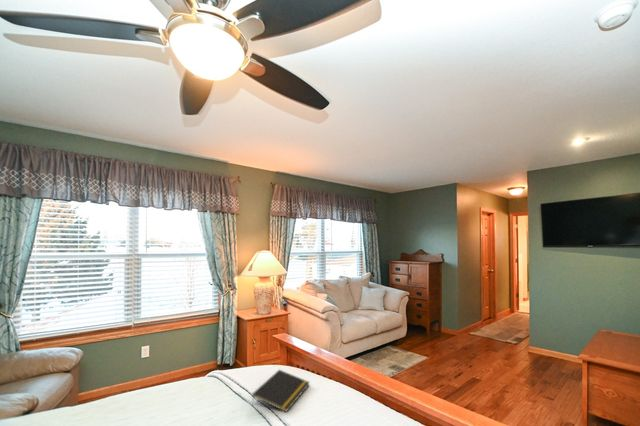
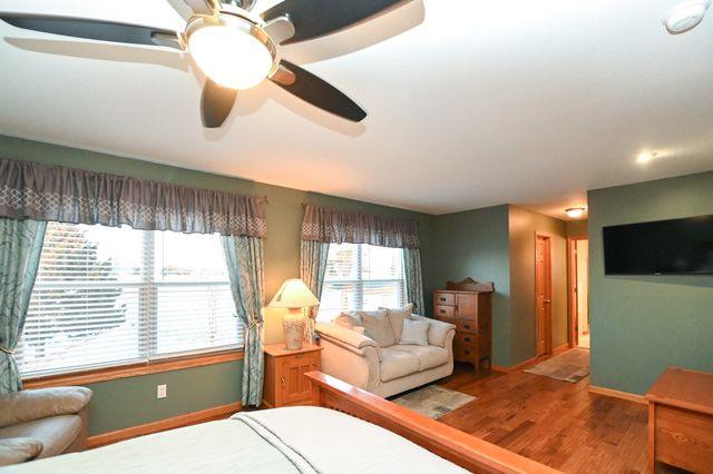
- notepad [251,369,311,413]
